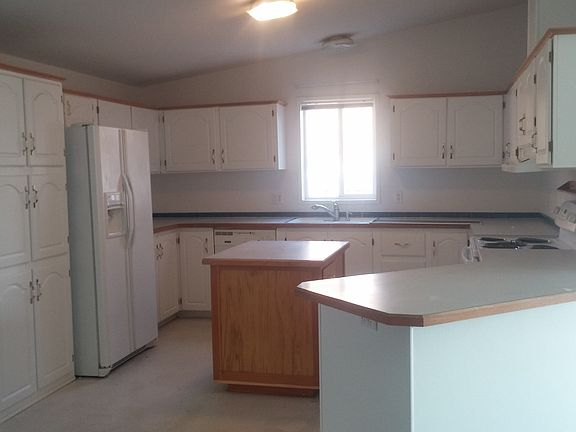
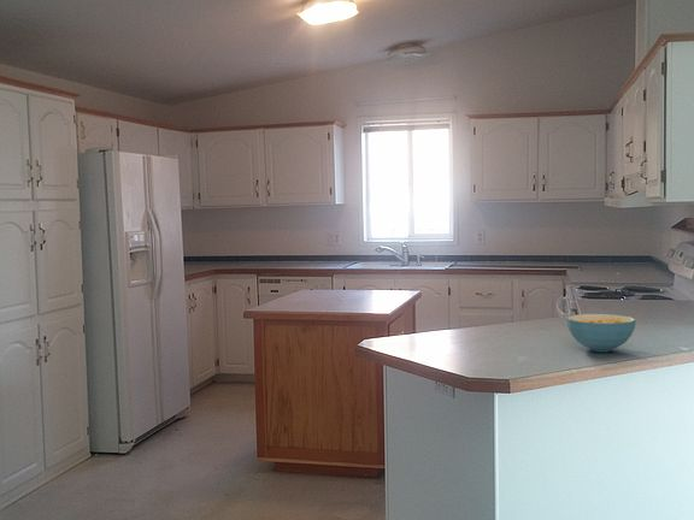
+ cereal bowl [565,313,637,353]
